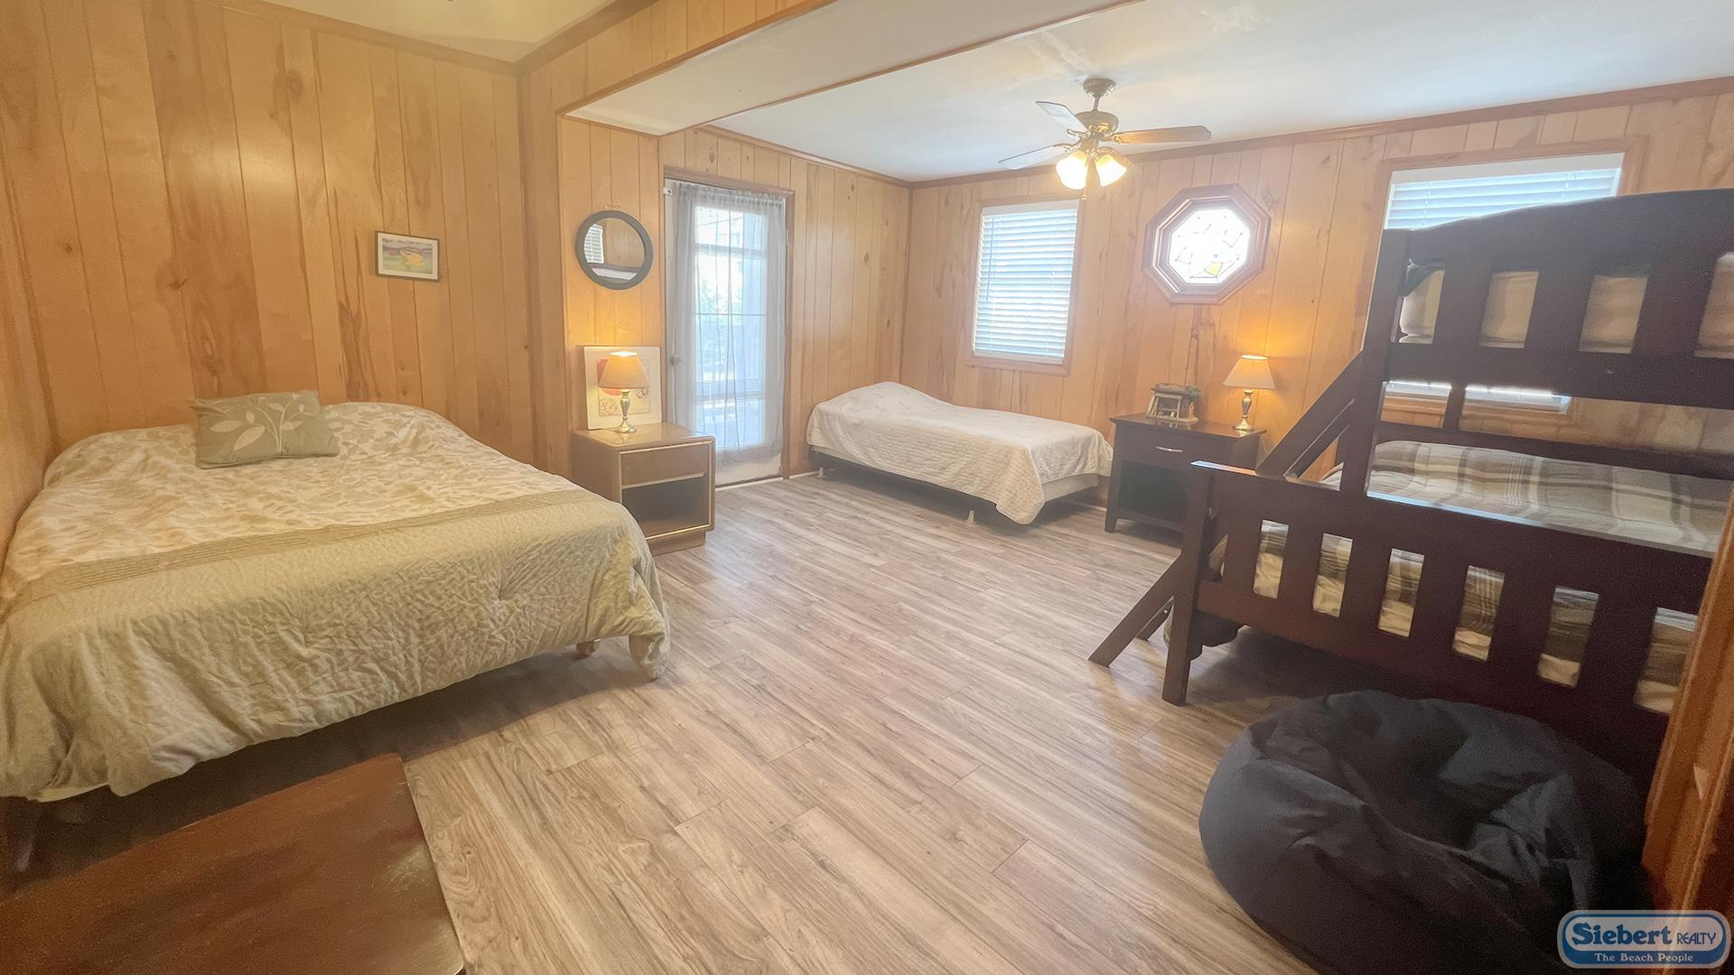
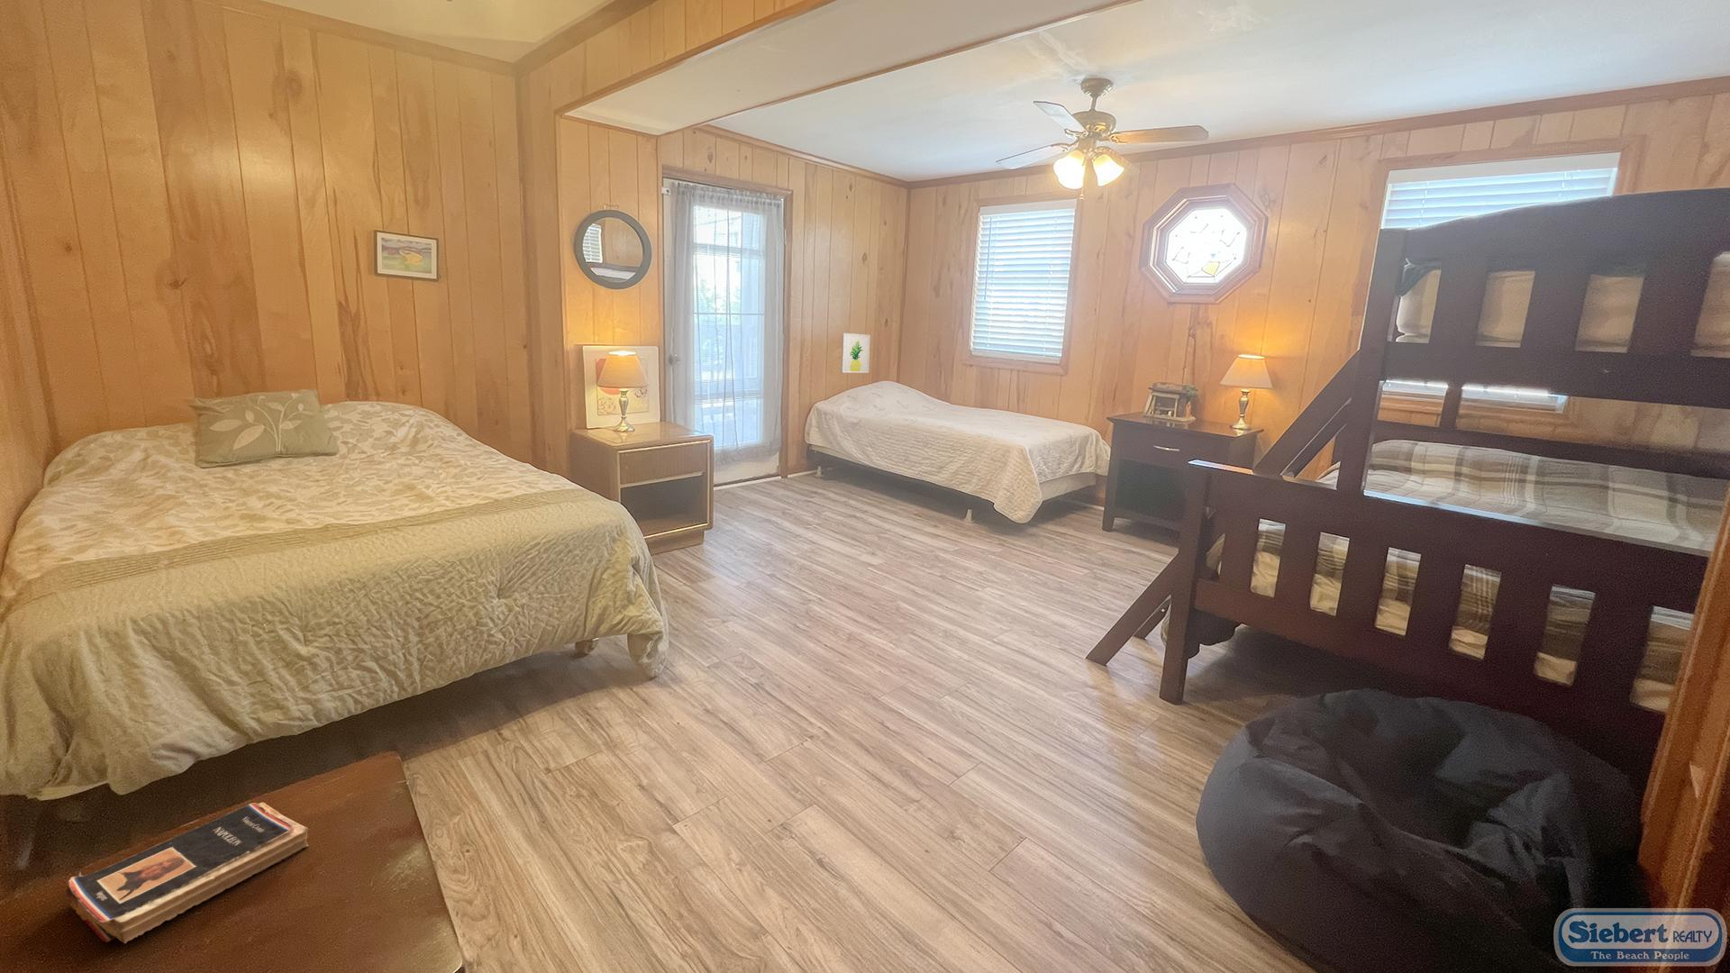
+ book [65,802,310,944]
+ wall art [840,333,871,374]
